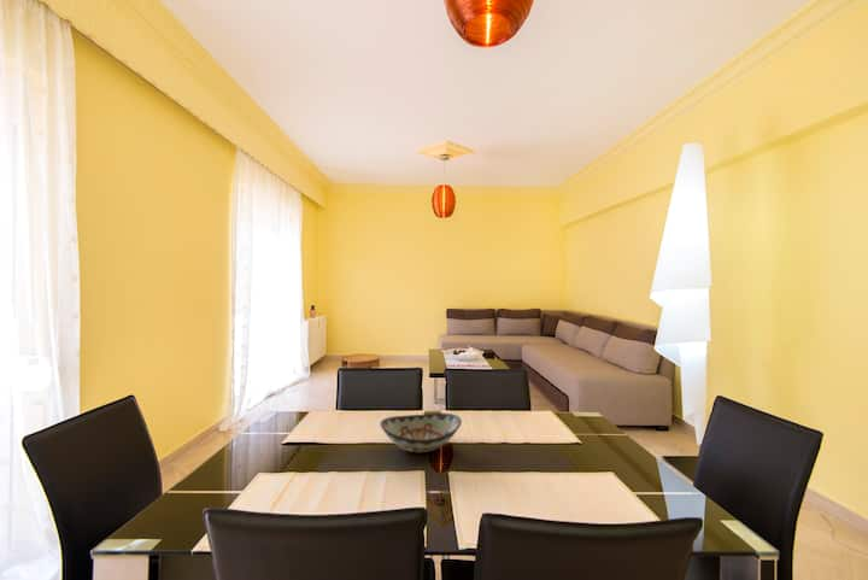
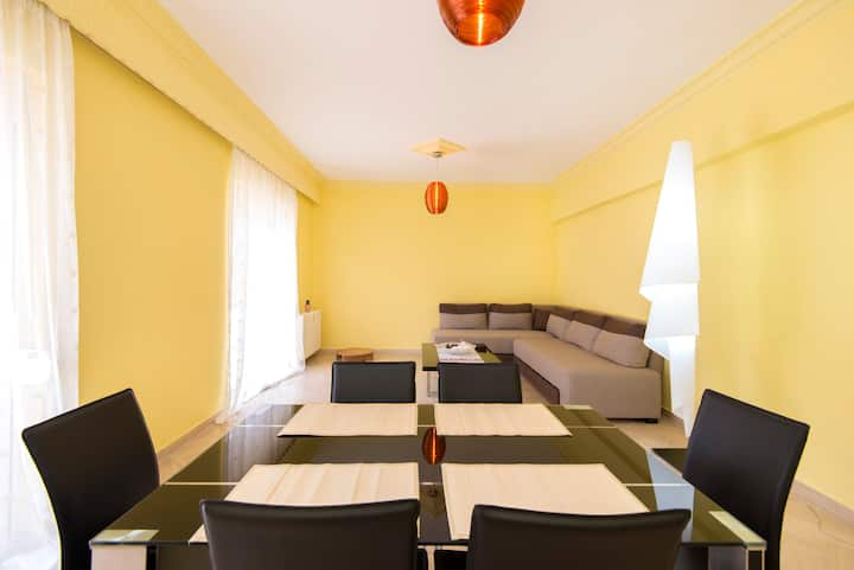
- decorative bowl [379,412,463,453]
